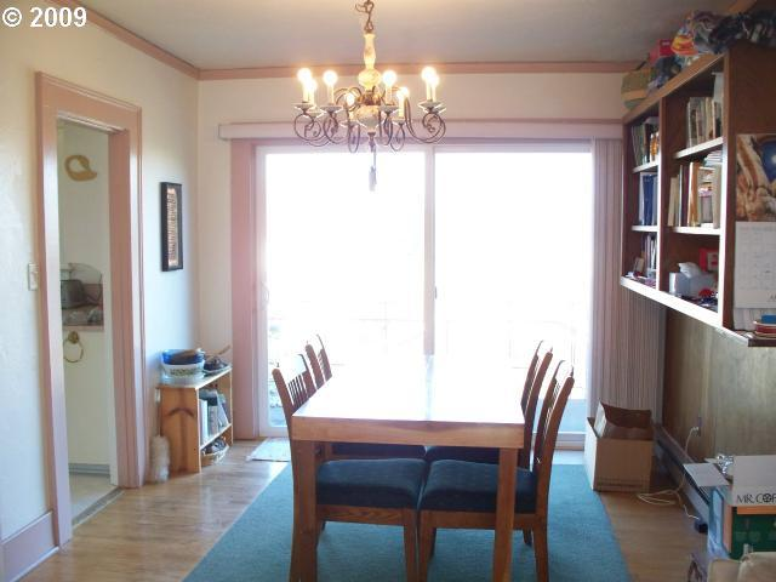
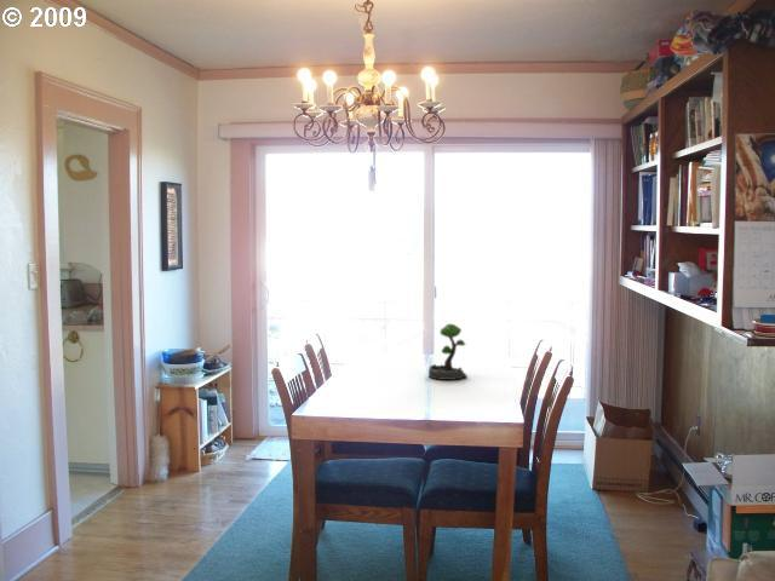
+ plant [427,323,469,381]
